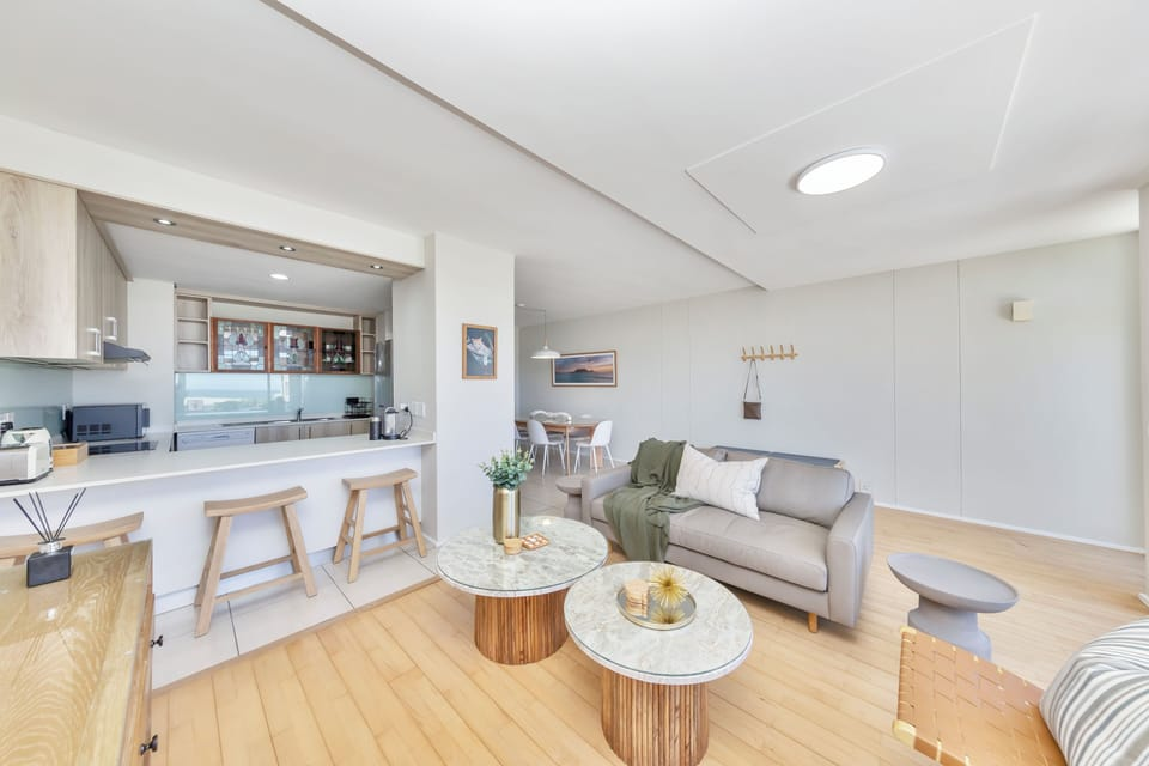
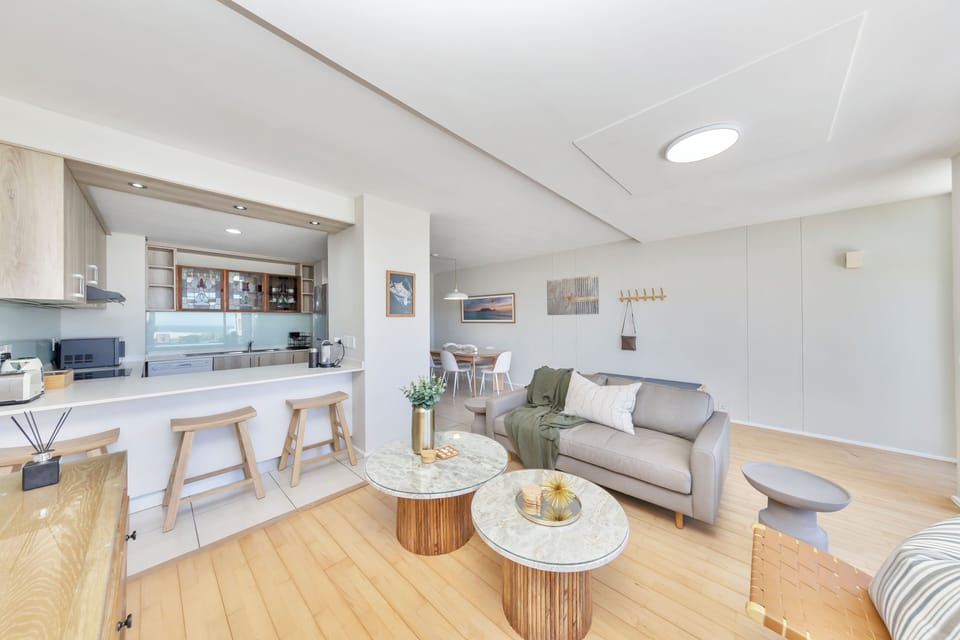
+ wall art [546,274,600,316]
